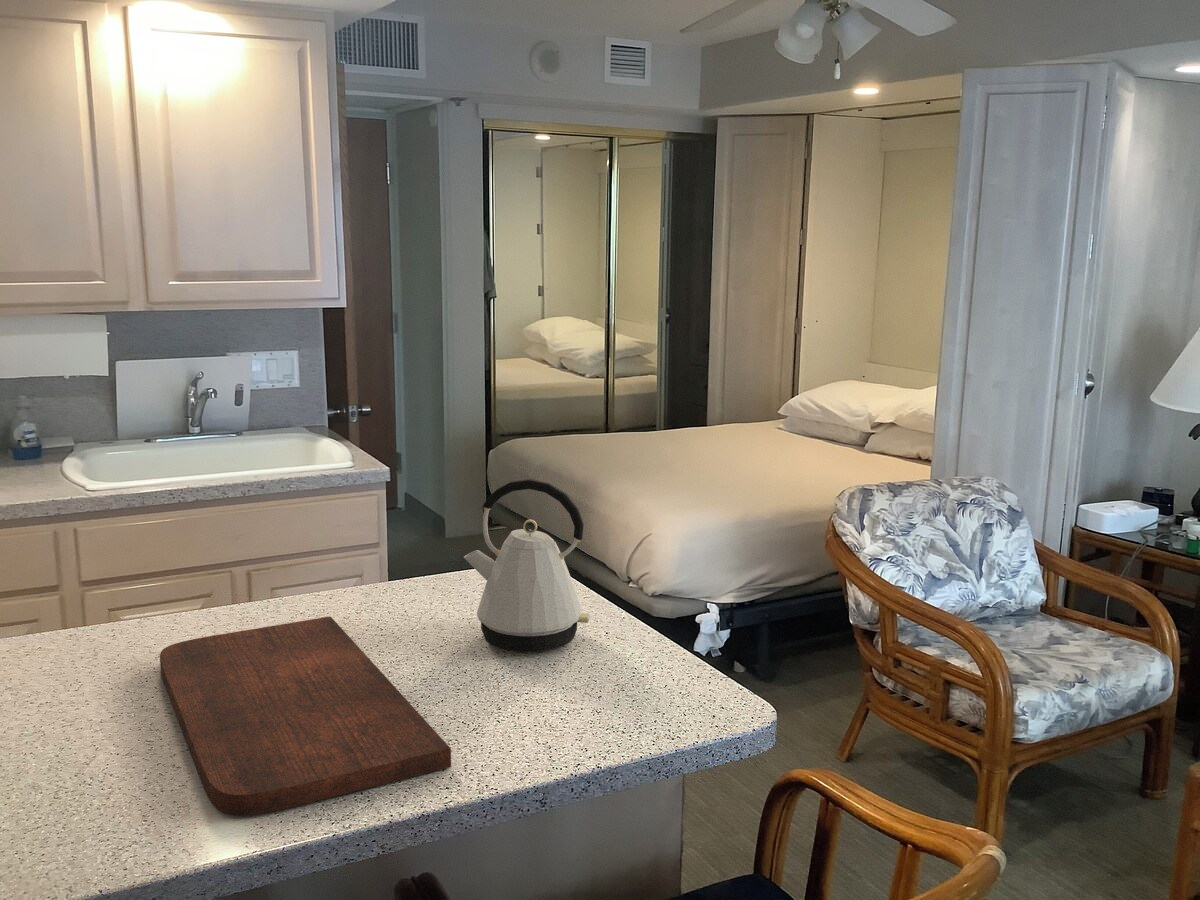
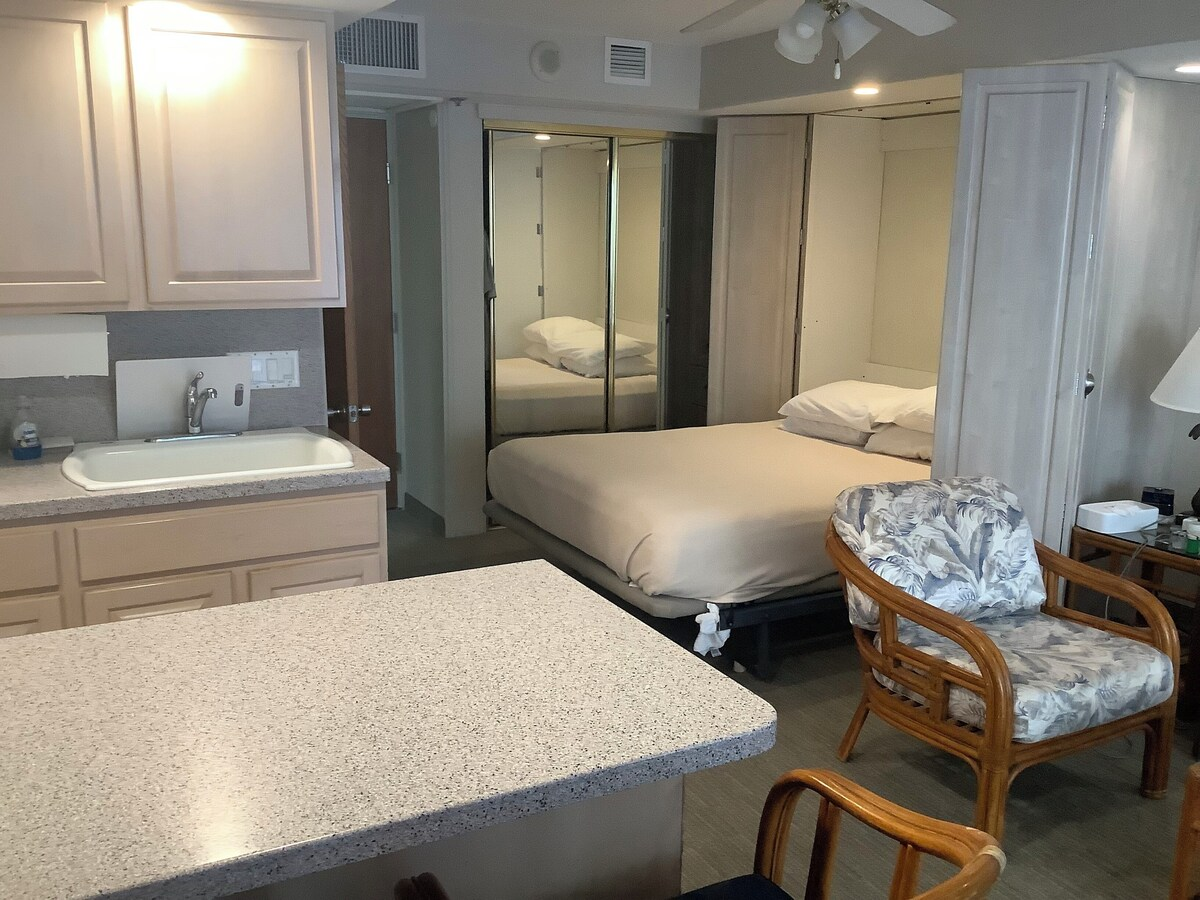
- cutting board [159,616,452,816]
- kettle [463,478,591,653]
